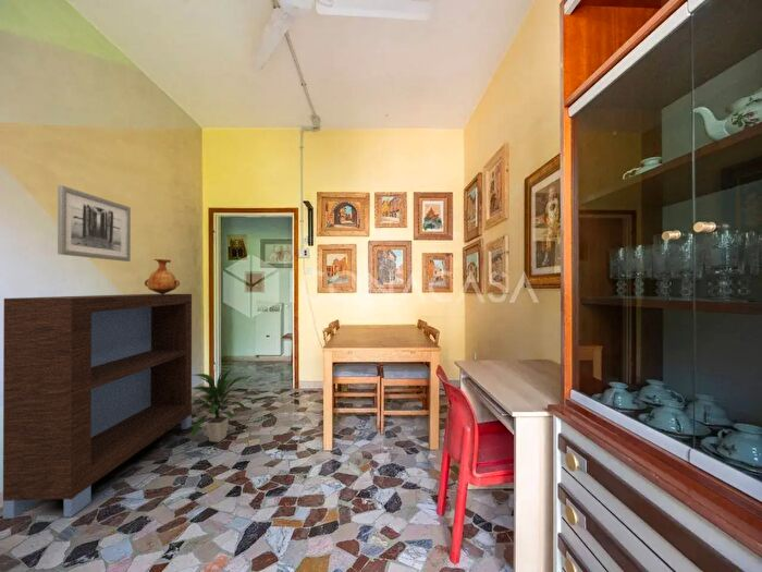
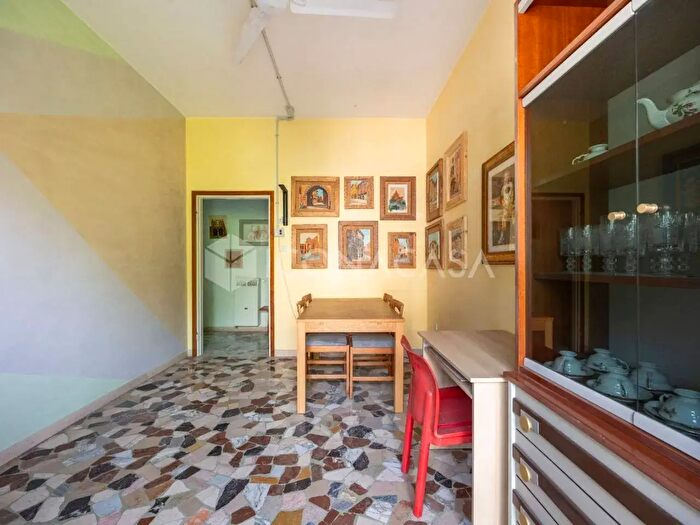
- indoor plant [190,365,249,443]
- vase [144,258,181,294]
- wall art [57,184,132,263]
- bookshelf [2,293,193,520]
